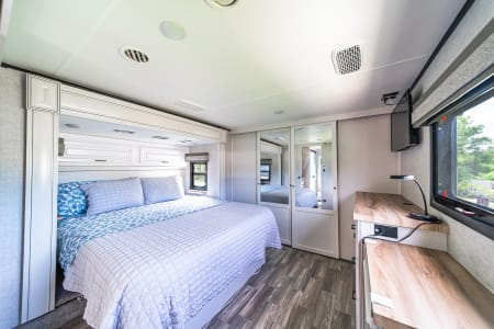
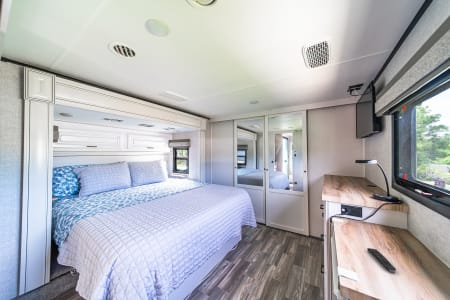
+ remote control [366,247,397,273]
